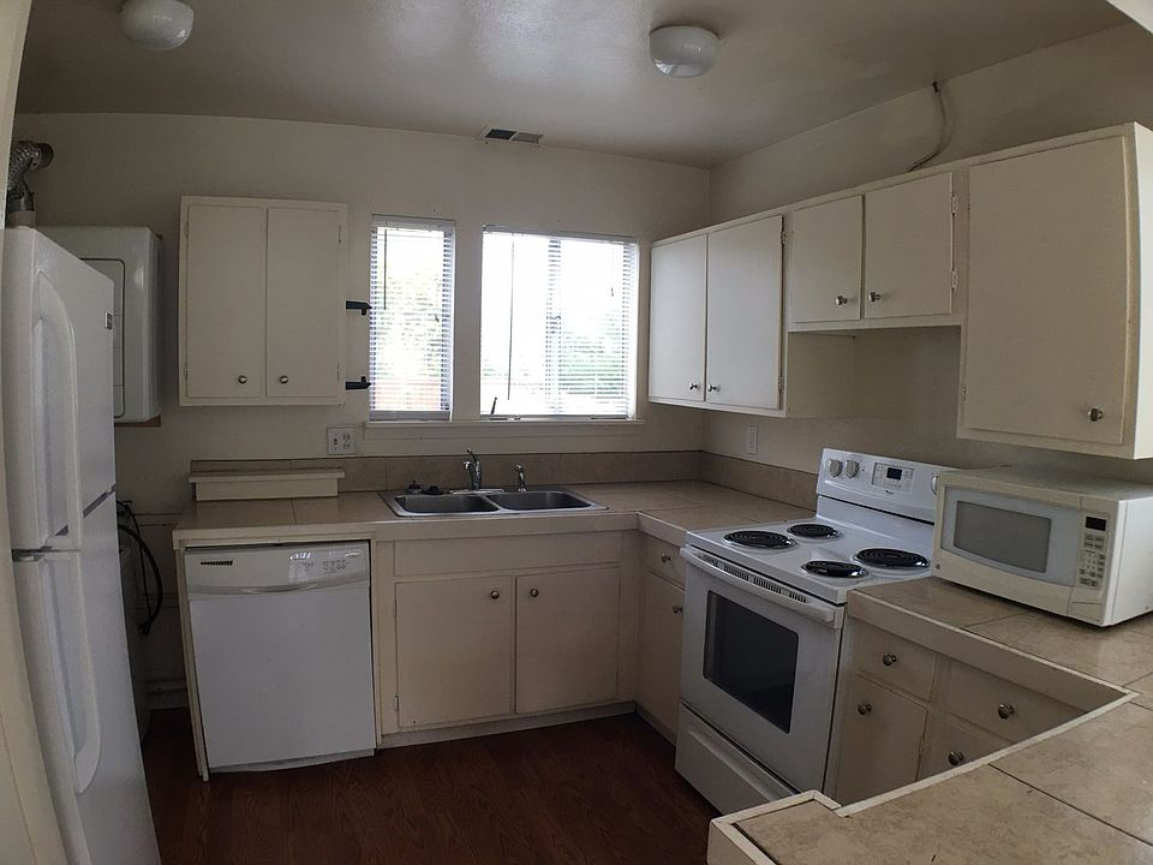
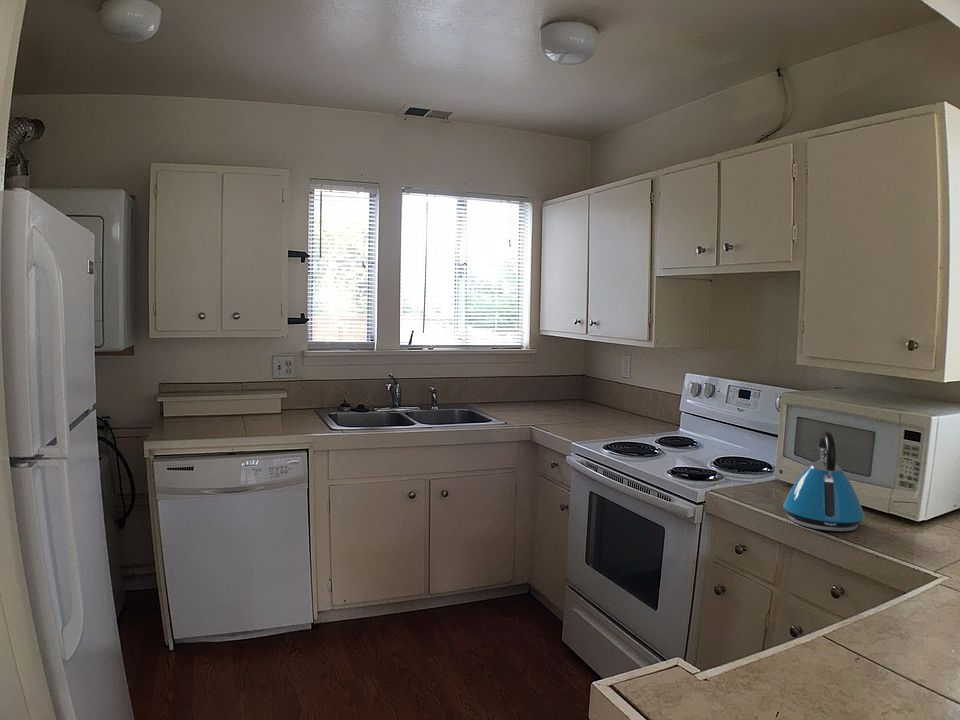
+ kettle [782,430,865,532]
